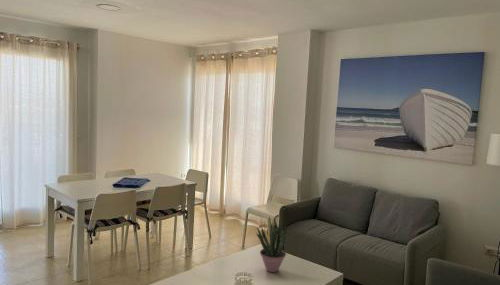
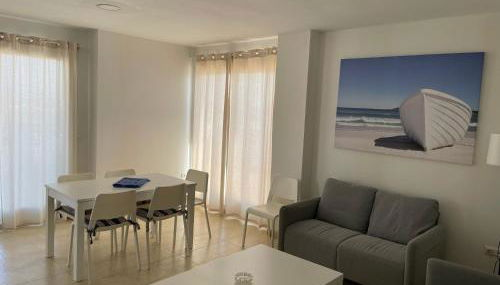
- potted plant [255,215,287,273]
